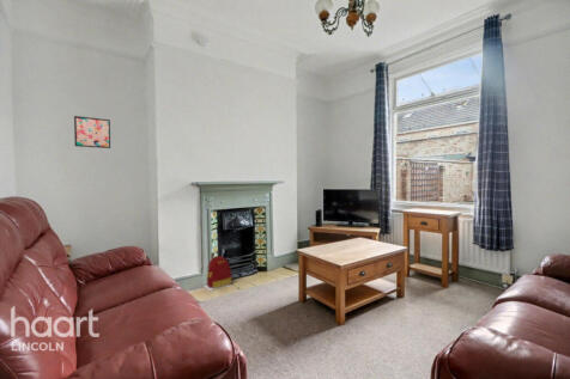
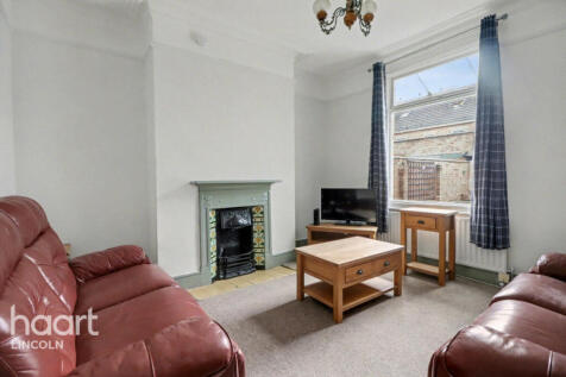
- backpack [202,250,234,292]
- wall art [73,115,111,149]
